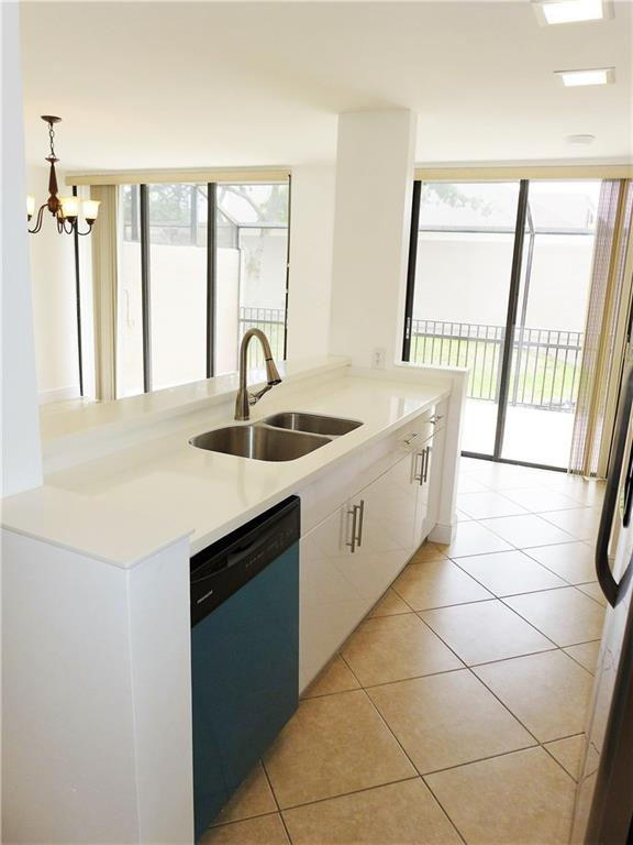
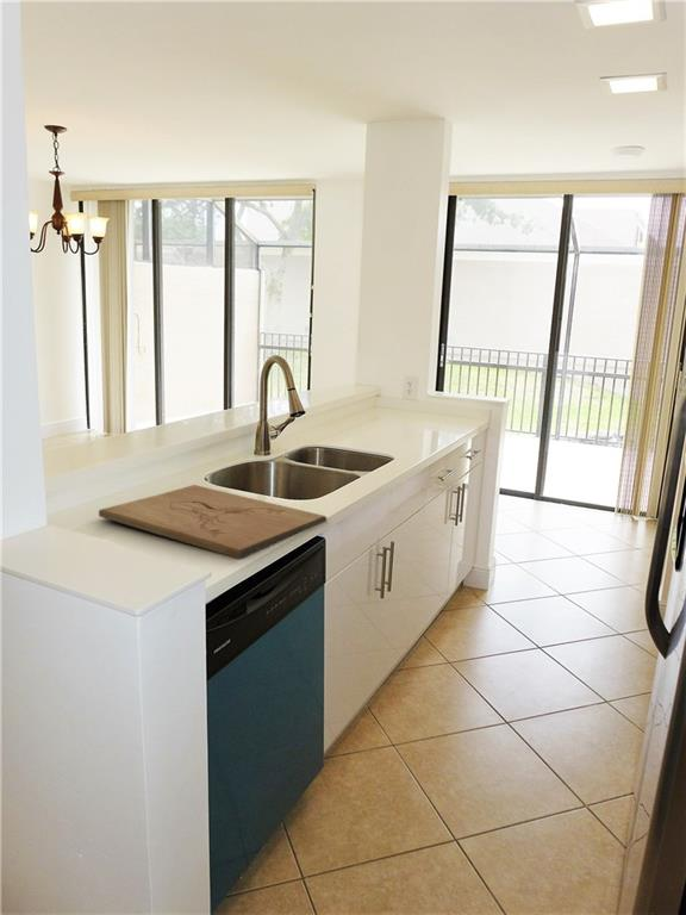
+ cutting board [98,484,328,560]
